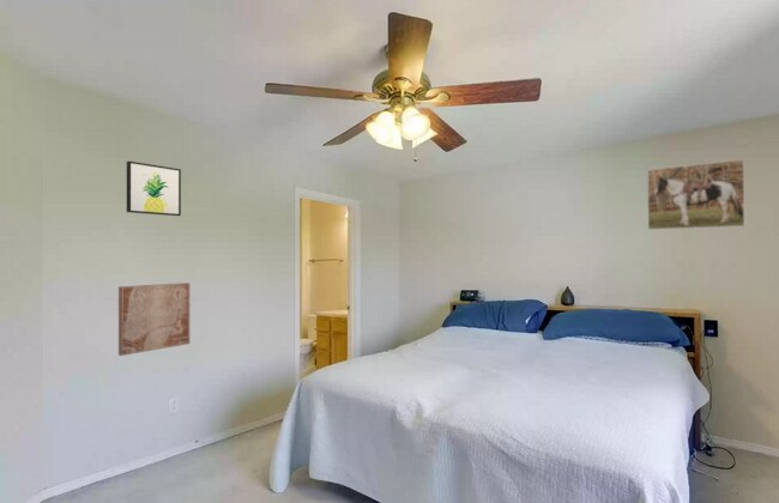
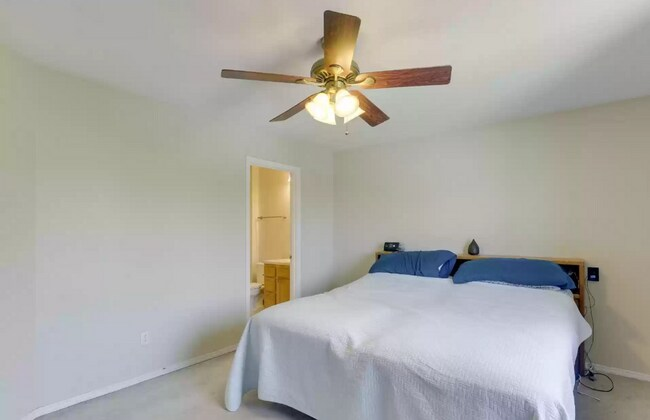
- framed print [646,158,745,231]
- wall art [126,160,182,217]
- wall art [117,281,191,357]
